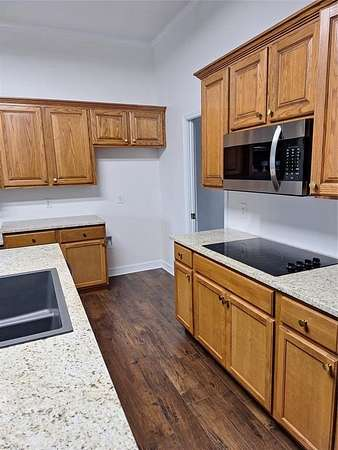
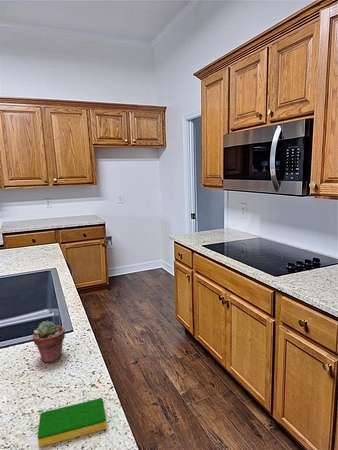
+ dish sponge [37,397,107,448]
+ potted succulent [32,320,66,364]
